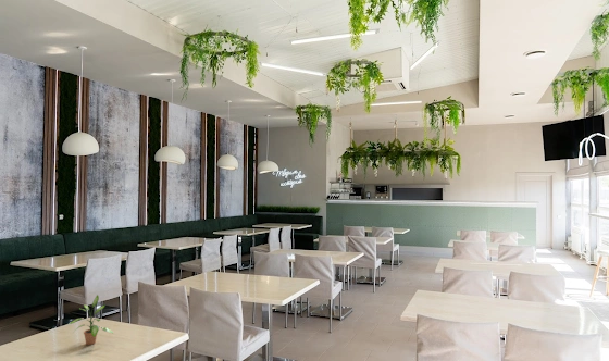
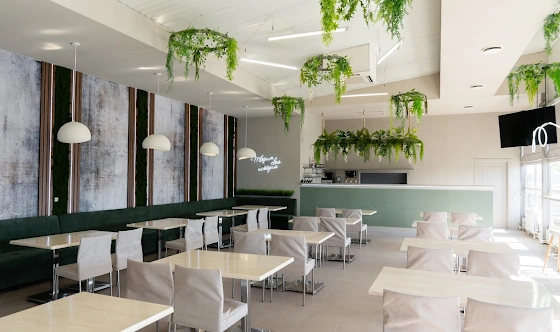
- potted plant [69,294,114,346]
